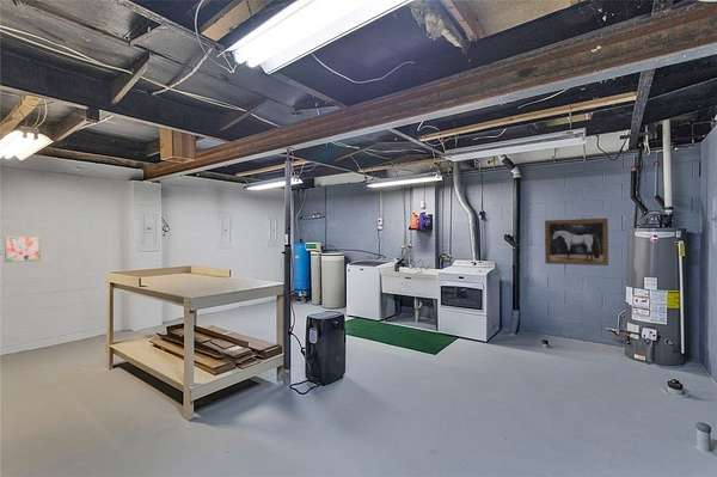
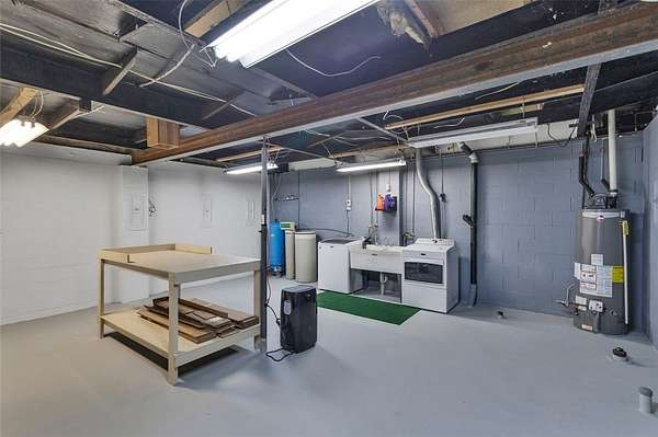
- wall art [544,218,609,267]
- wall art [4,236,42,263]
